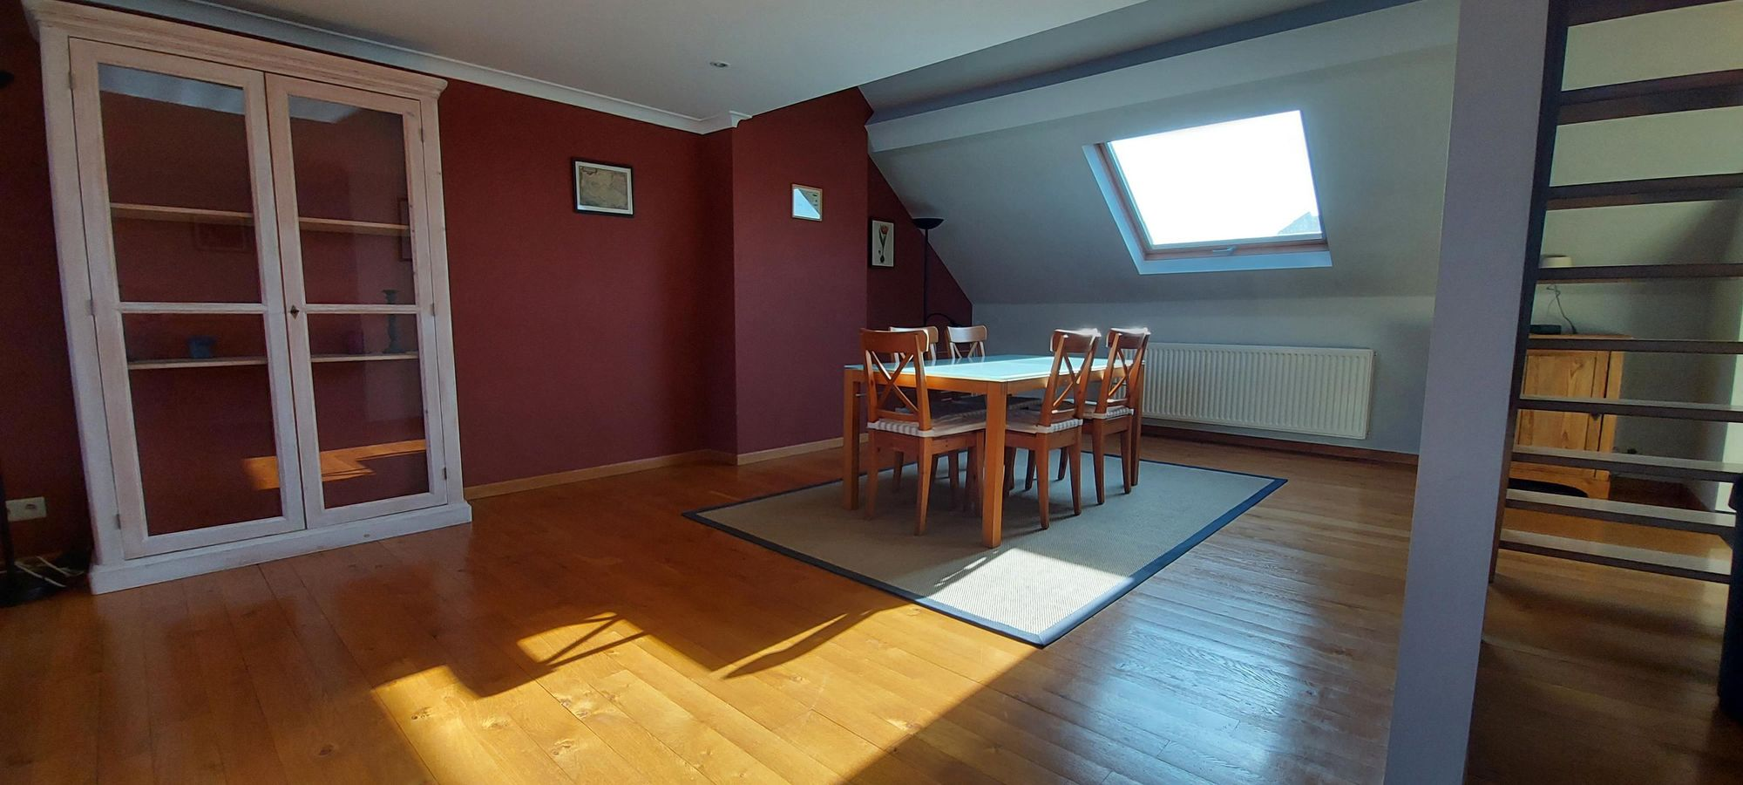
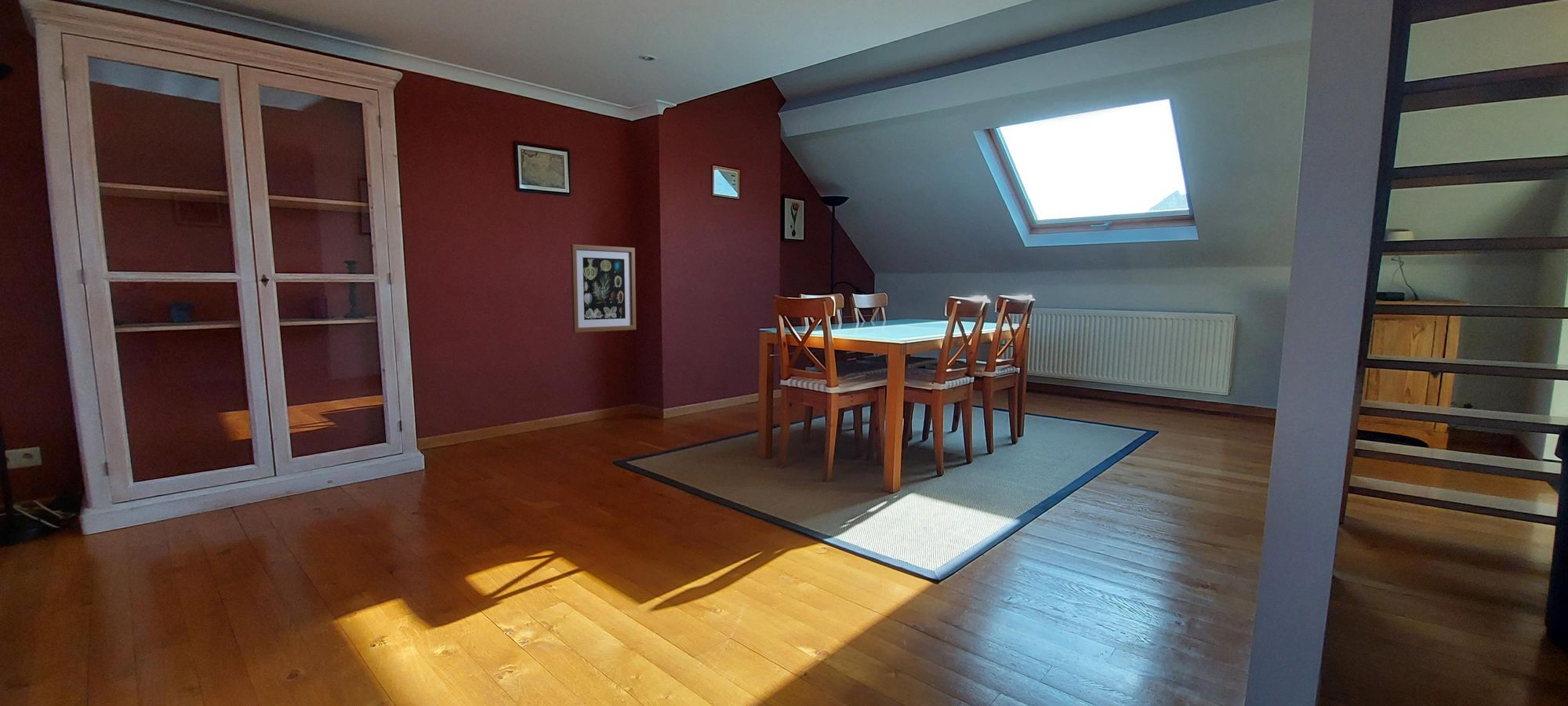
+ wall art [570,244,637,333]
